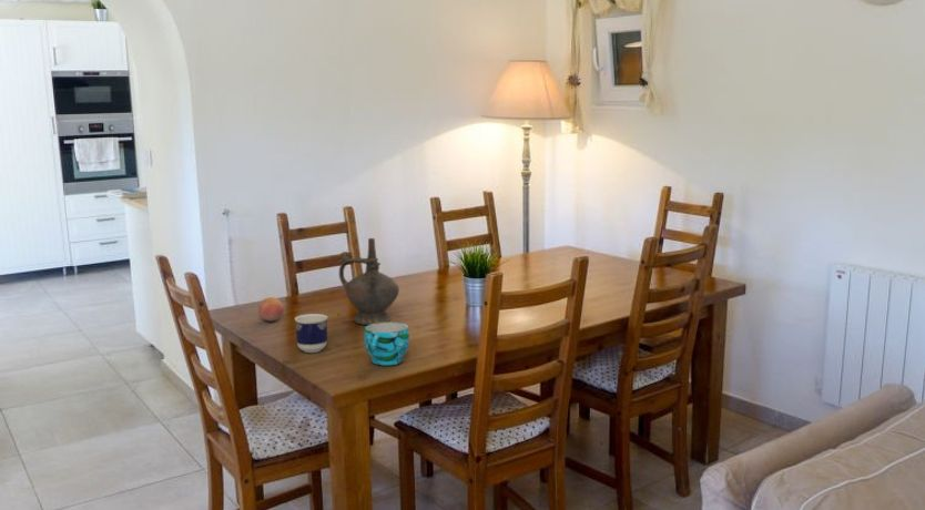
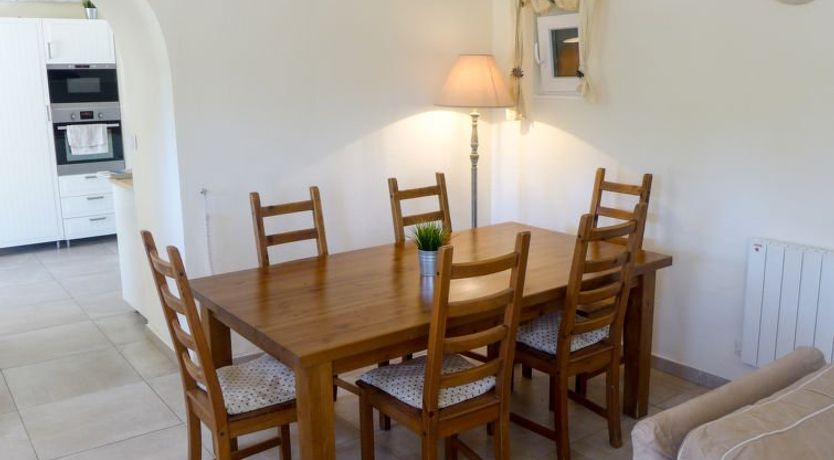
- ceremonial vessel [337,237,400,326]
- cup [363,322,410,366]
- cup [294,313,328,354]
- fruit [257,296,285,323]
